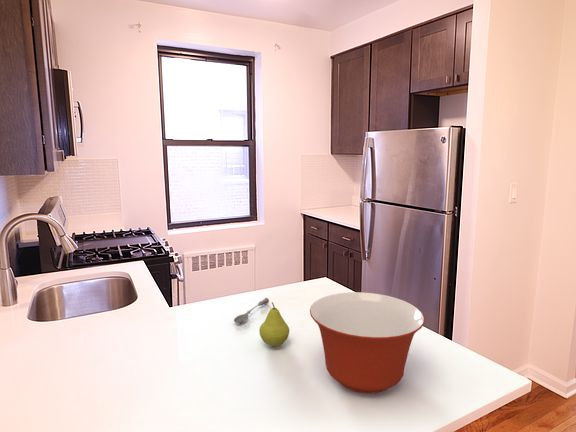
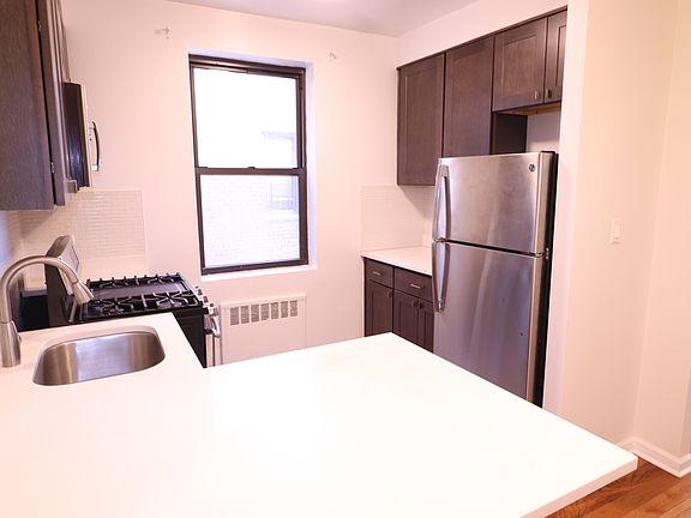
- fruit [258,301,290,347]
- mixing bowl [309,291,426,394]
- soupspoon [233,297,270,324]
